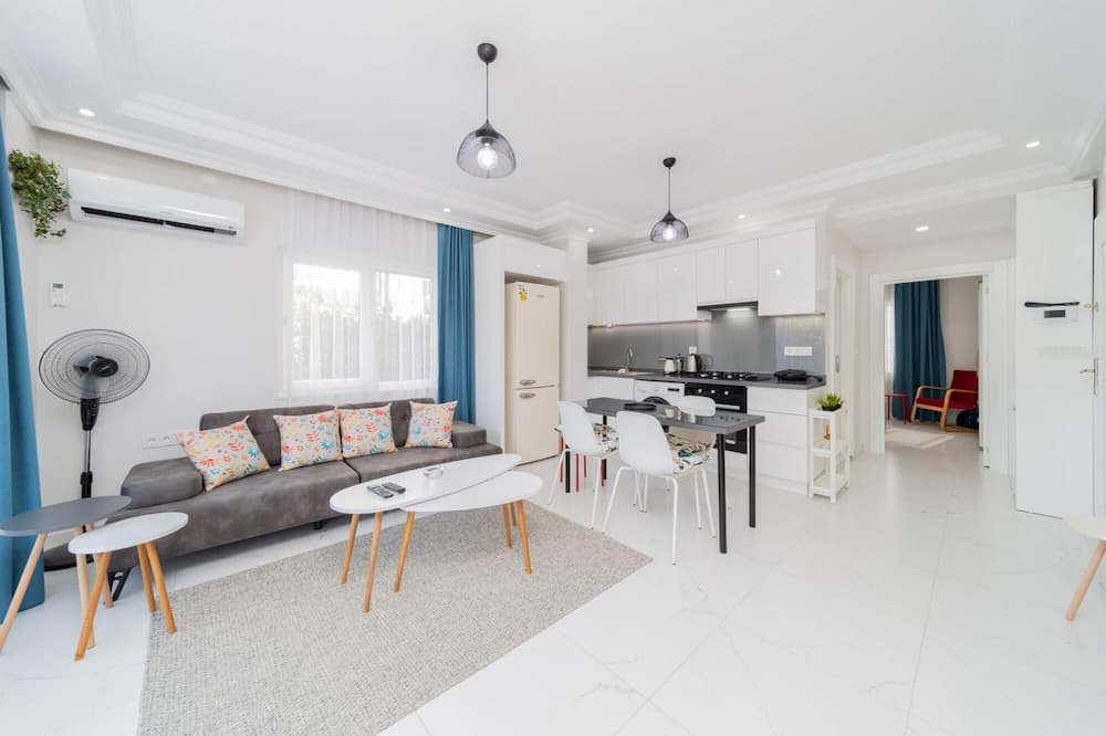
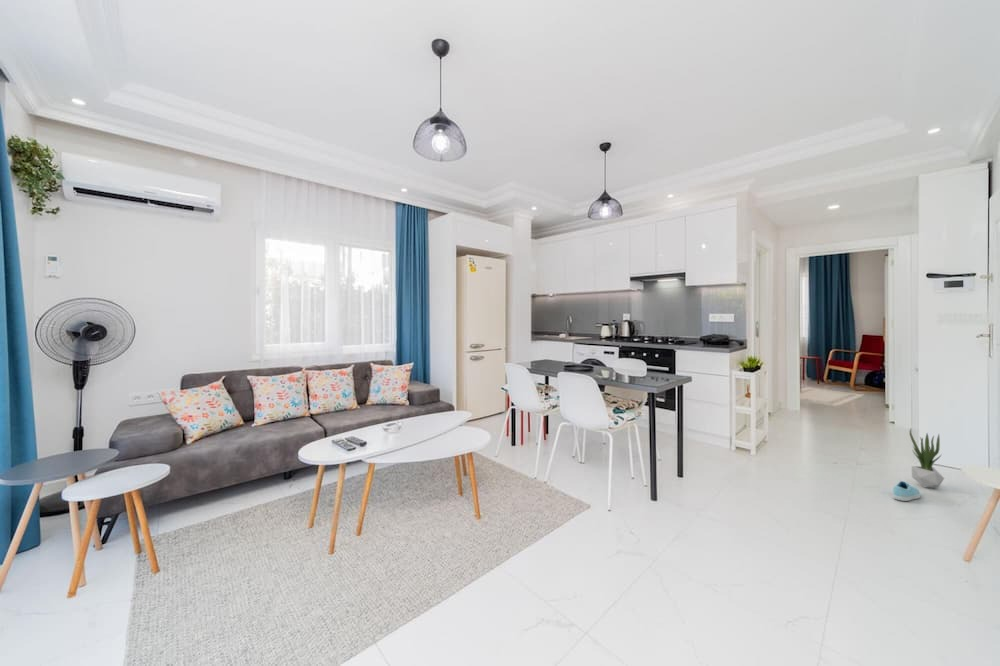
+ sneaker [892,480,922,502]
+ potted plant [909,428,945,489]
